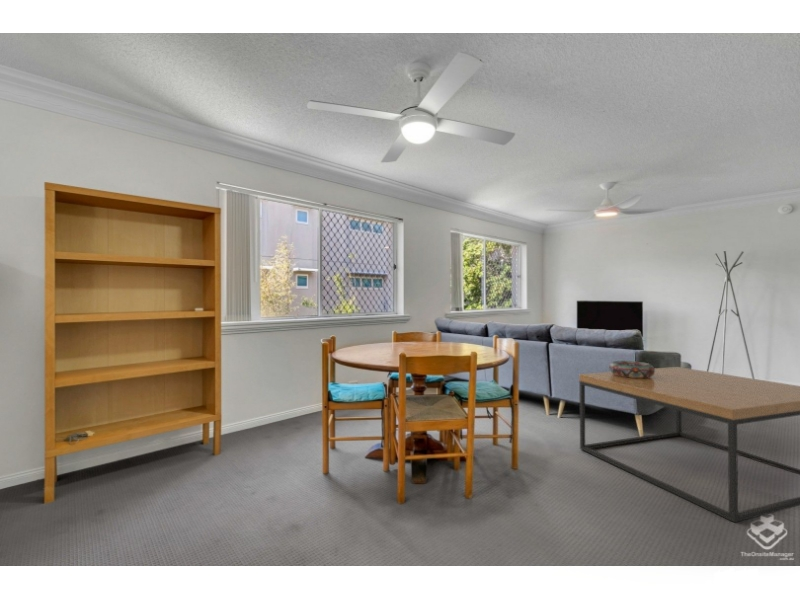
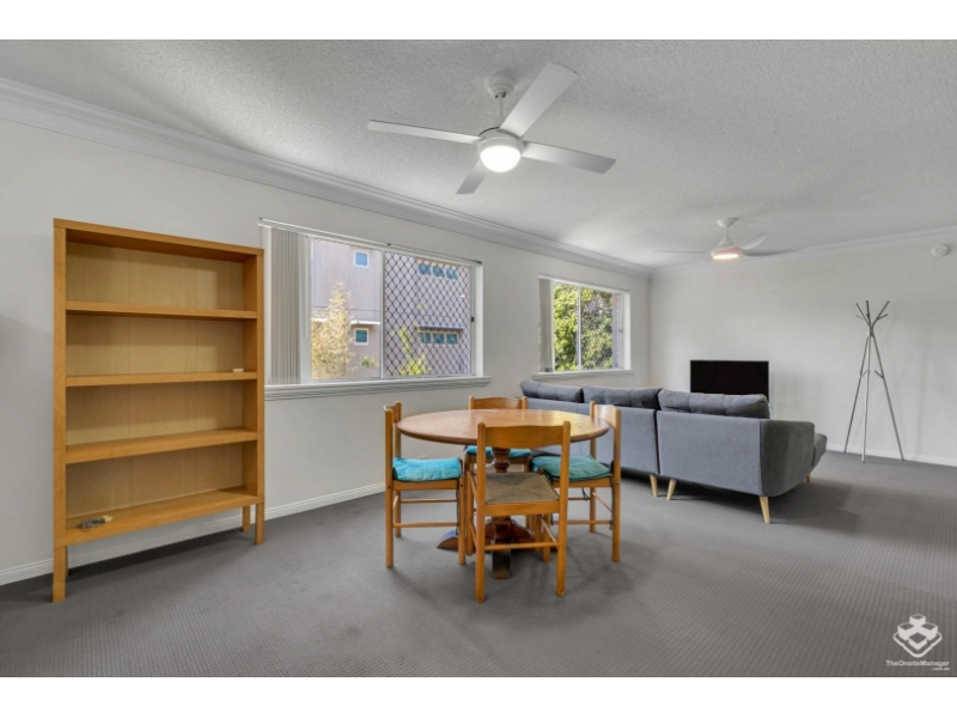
- coffee table [578,366,800,523]
- decorative bowl [608,360,655,378]
